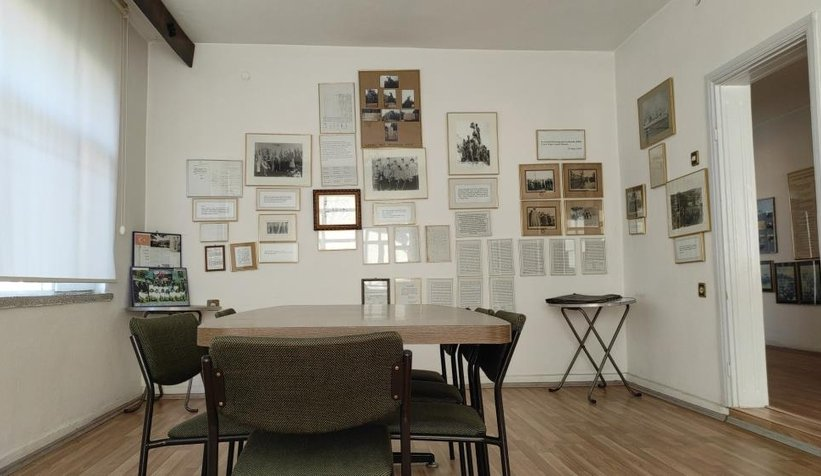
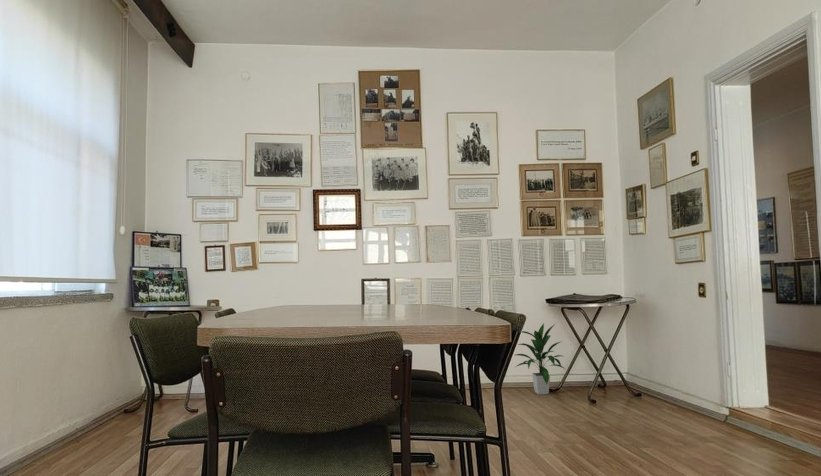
+ indoor plant [513,322,566,395]
